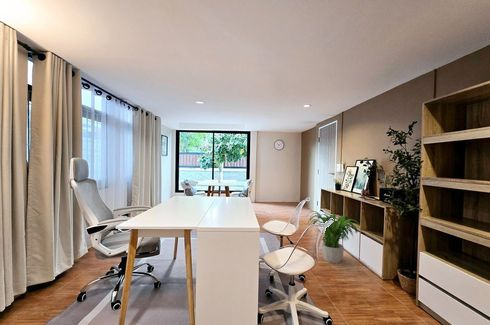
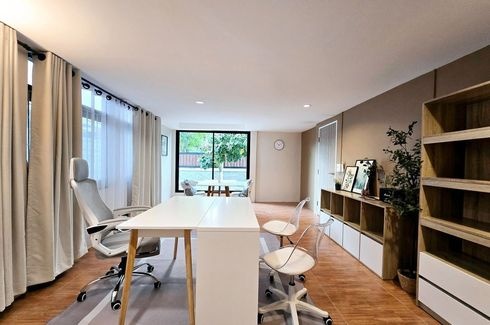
- potted plant [306,210,360,264]
